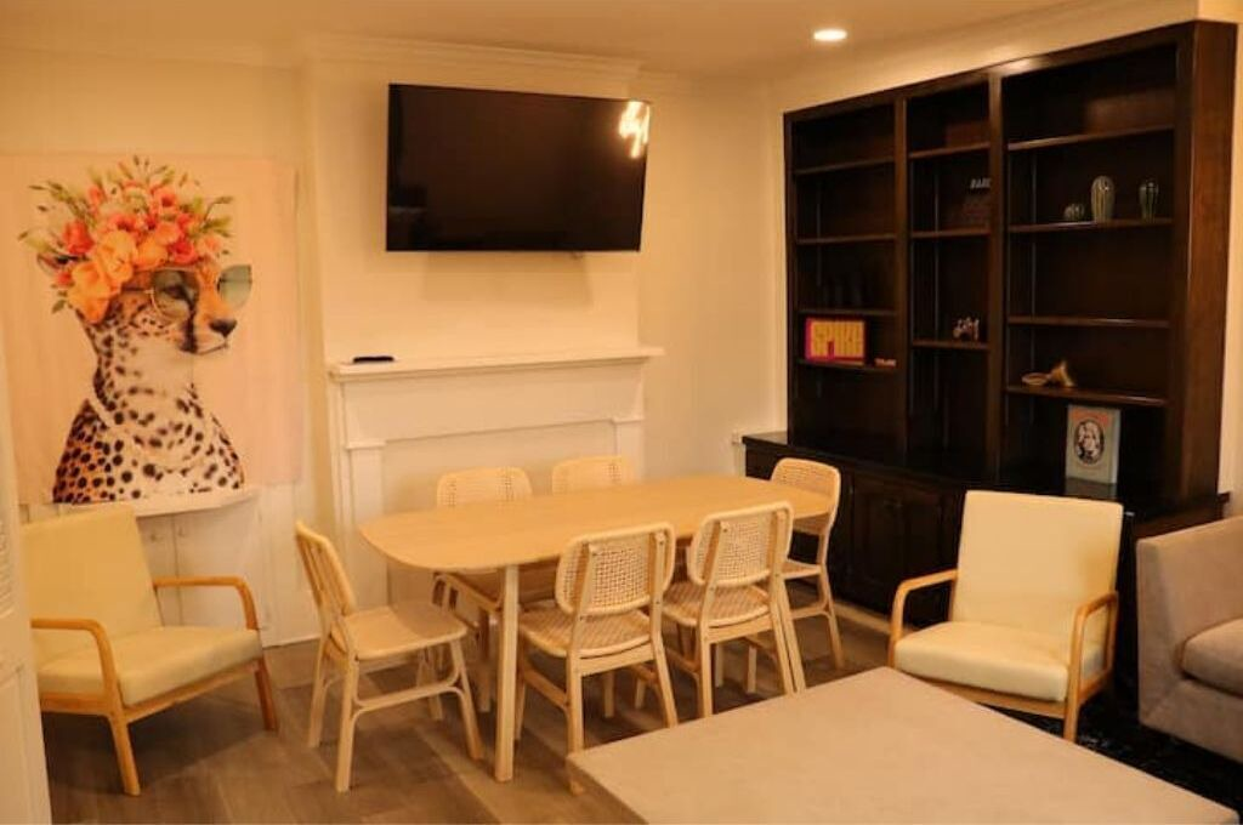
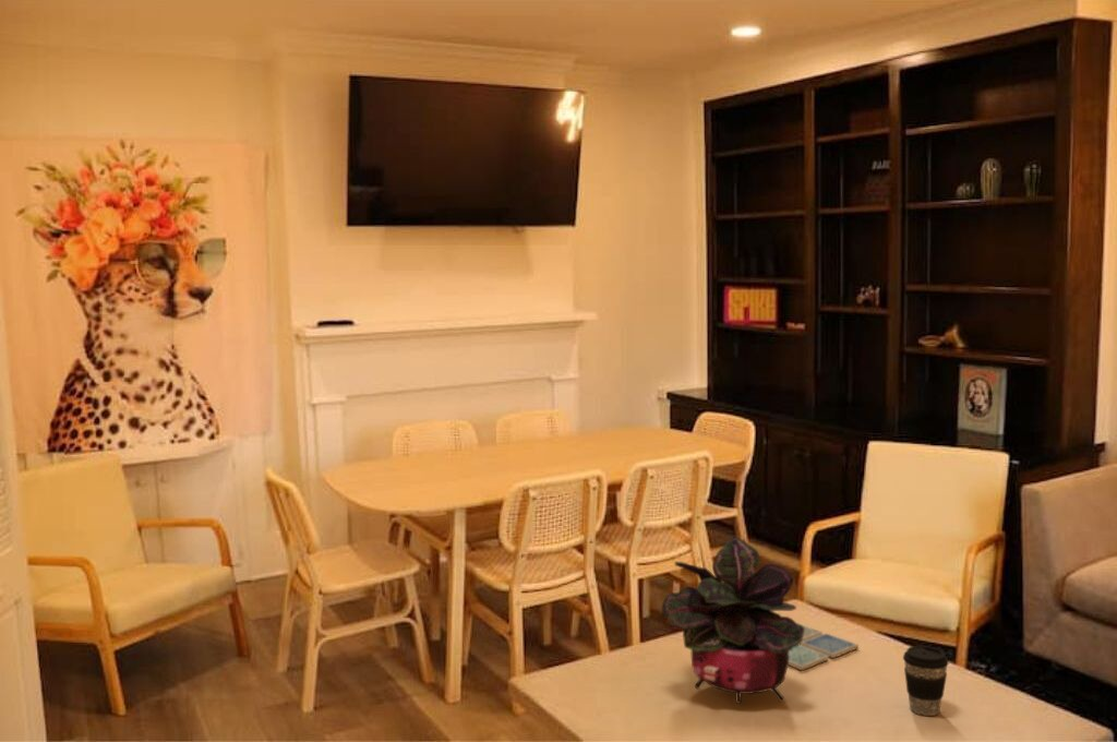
+ coffee cup [902,645,949,717]
+ drink coaster [789,622,860,671]
+ potted plant [660,535,804,705]
